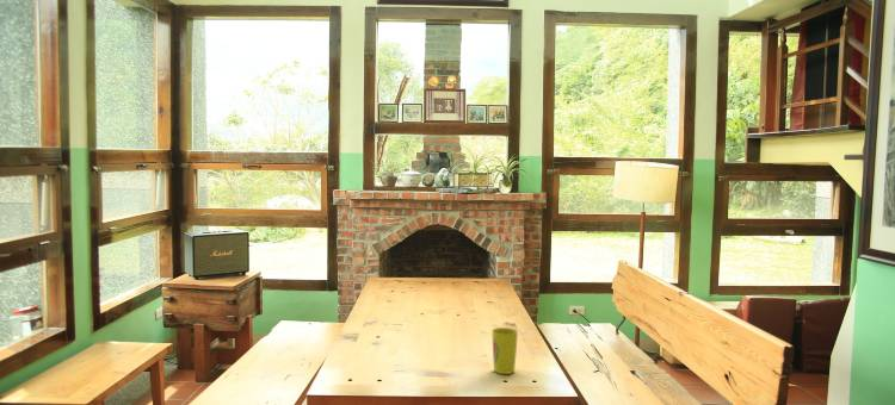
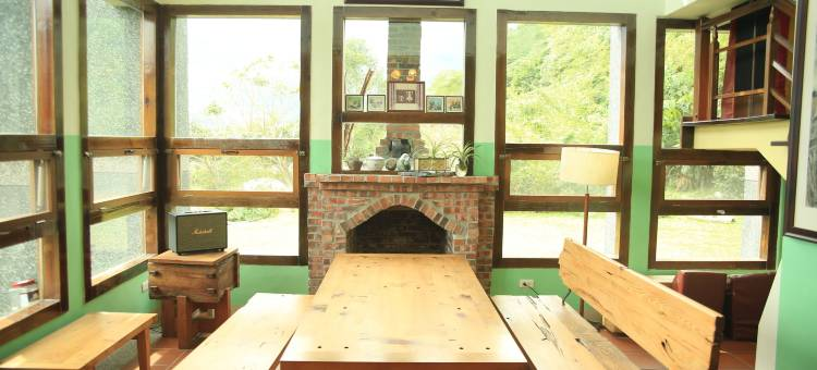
- cup [490,326,519,375]
